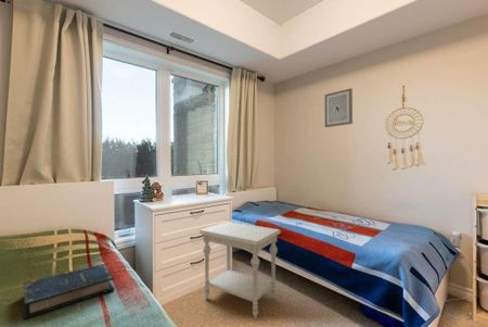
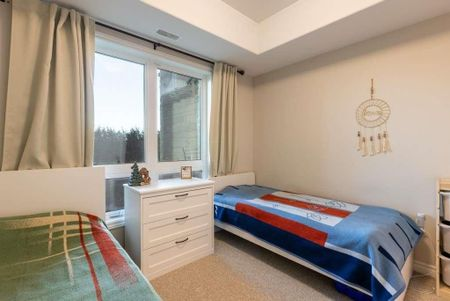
- book [23,263,115,320]
- side table [198,221,282,320]
- wall art [324,87,354,128]
